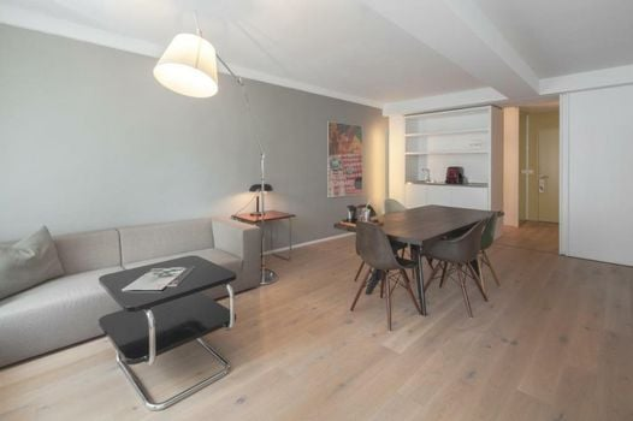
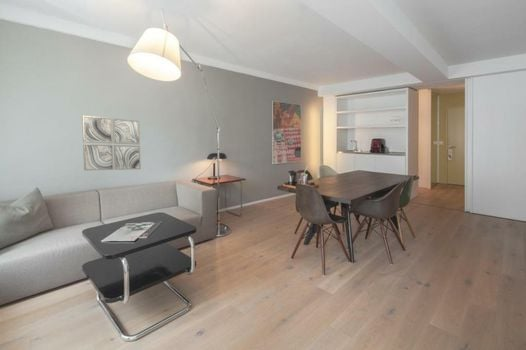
+ wall art [81,114,142,171]
